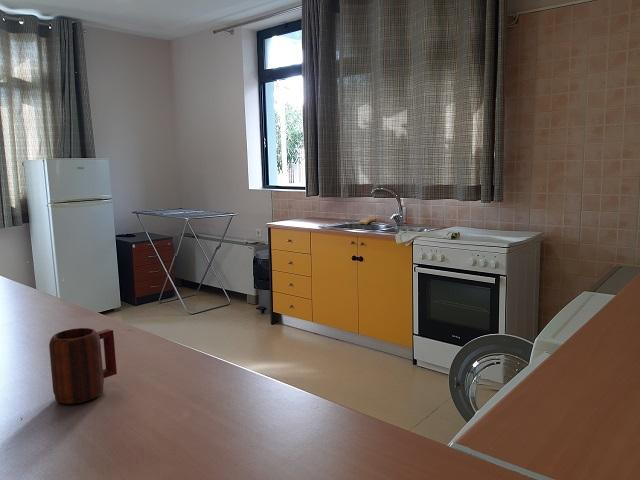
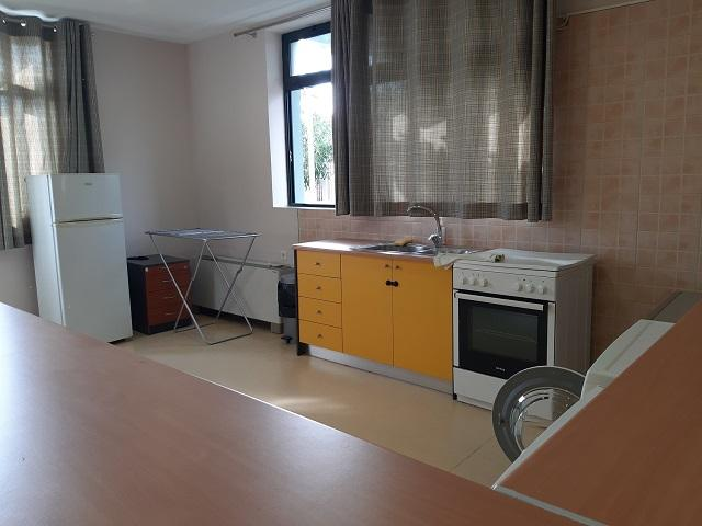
- mug [48,327,118,405]
